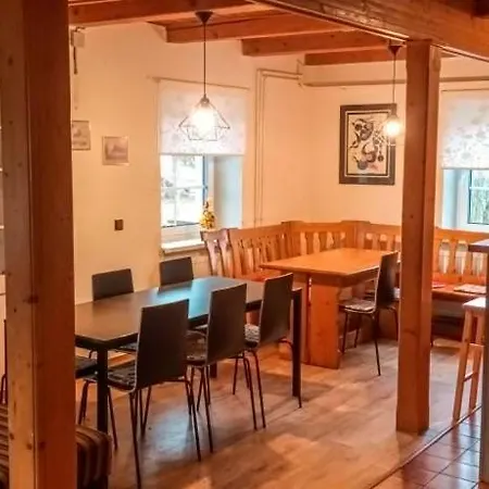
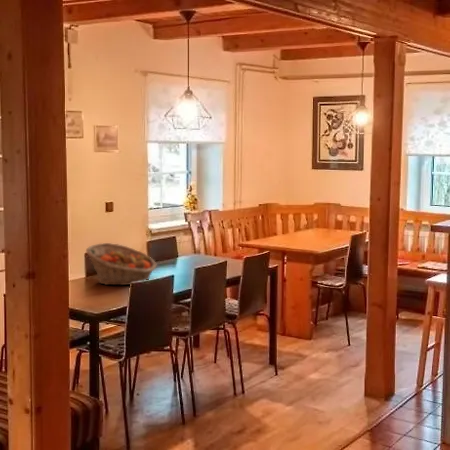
+ fruit basket [85,242,158,286]
